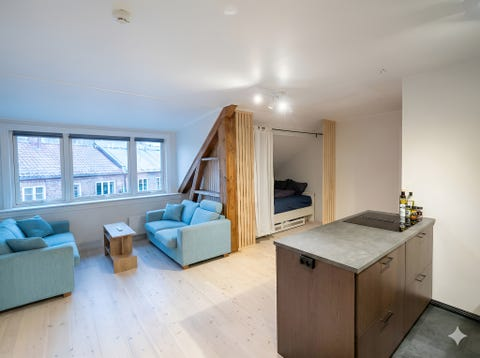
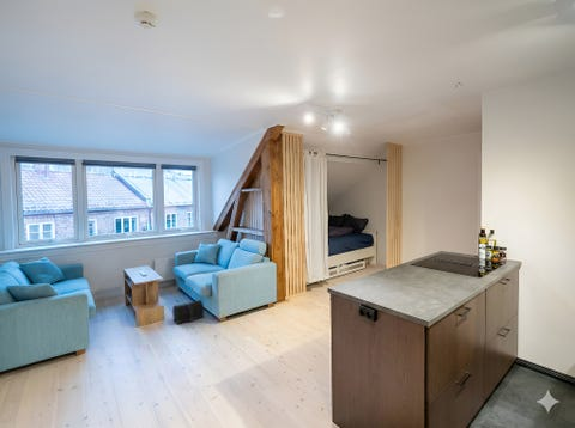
+ treasure chest [171,299,205,325]
